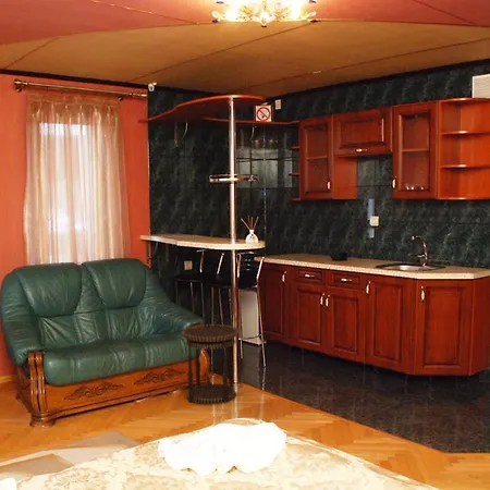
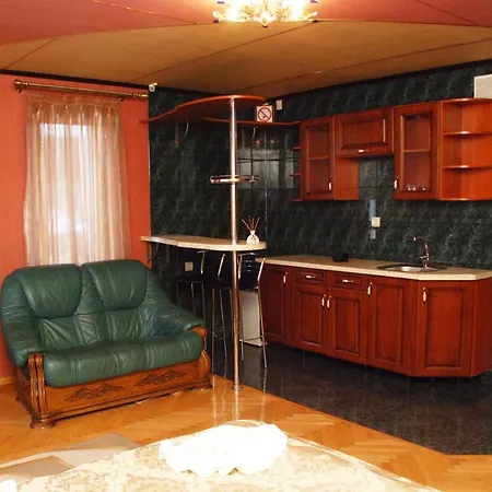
- side table [181,323,240,405]
